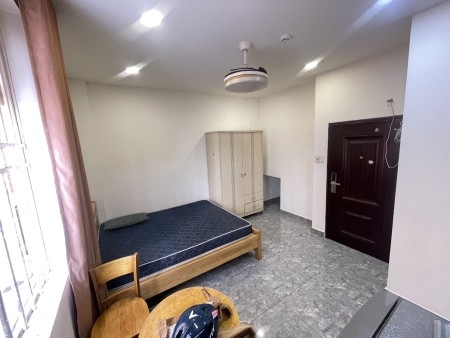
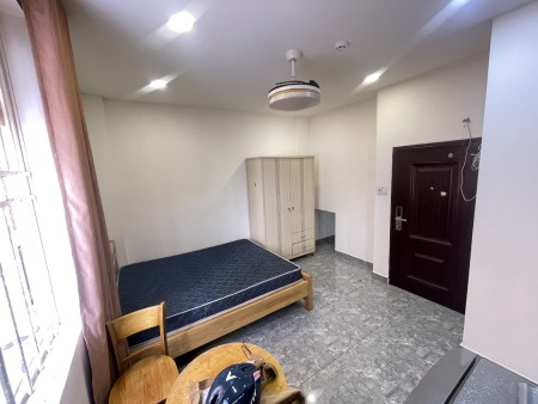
- pillow [102,211,150,230]
